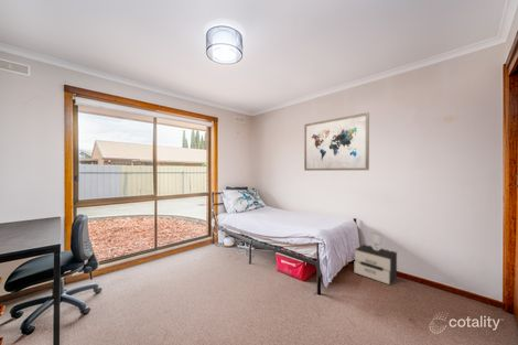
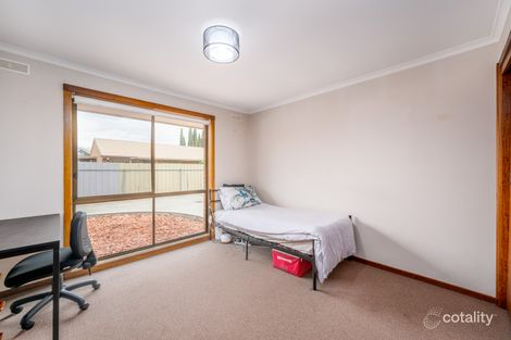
- wall art [303,111,370,172]
- nightstand [354,231,398,285]
